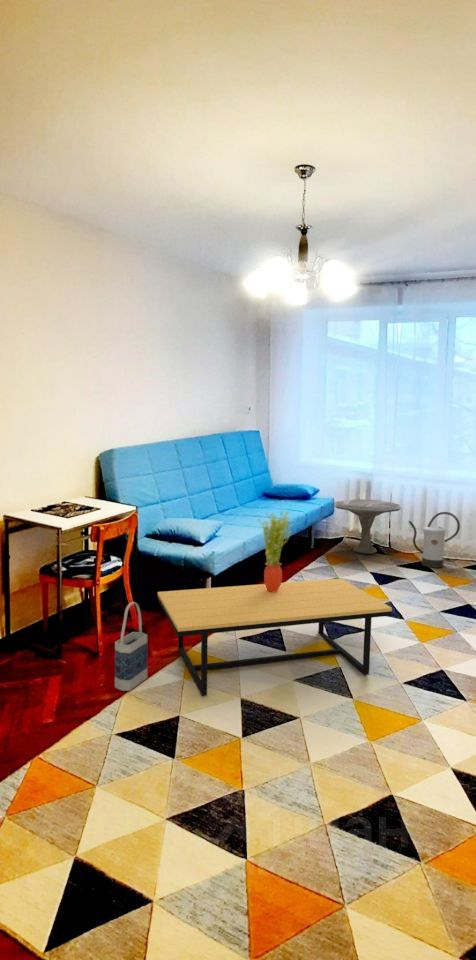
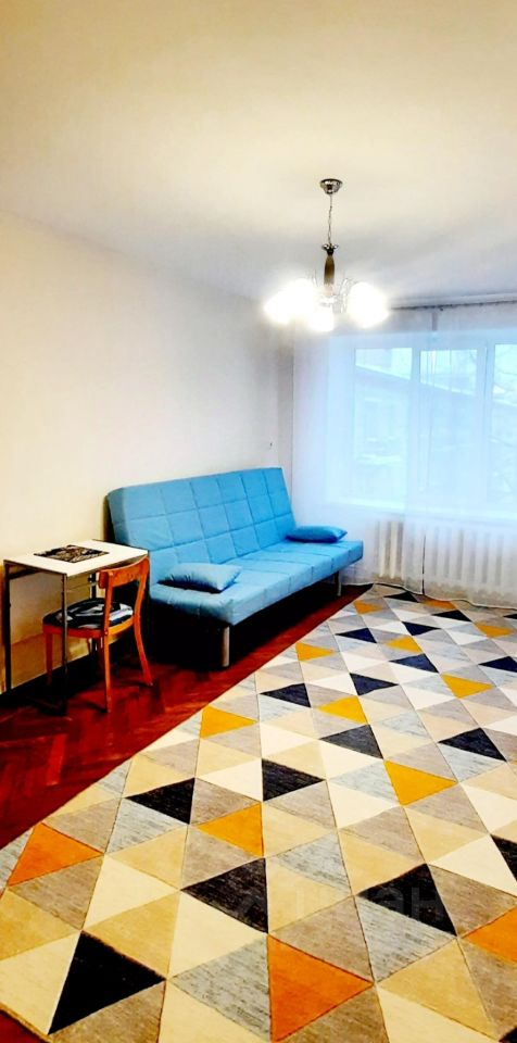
- side table [334,498,402,555]
- watering can [407,511,461,569]
- bag [114,601,148,692]
- potted plant [257,509,293,592]
- coffee table [157,577,393,697]
